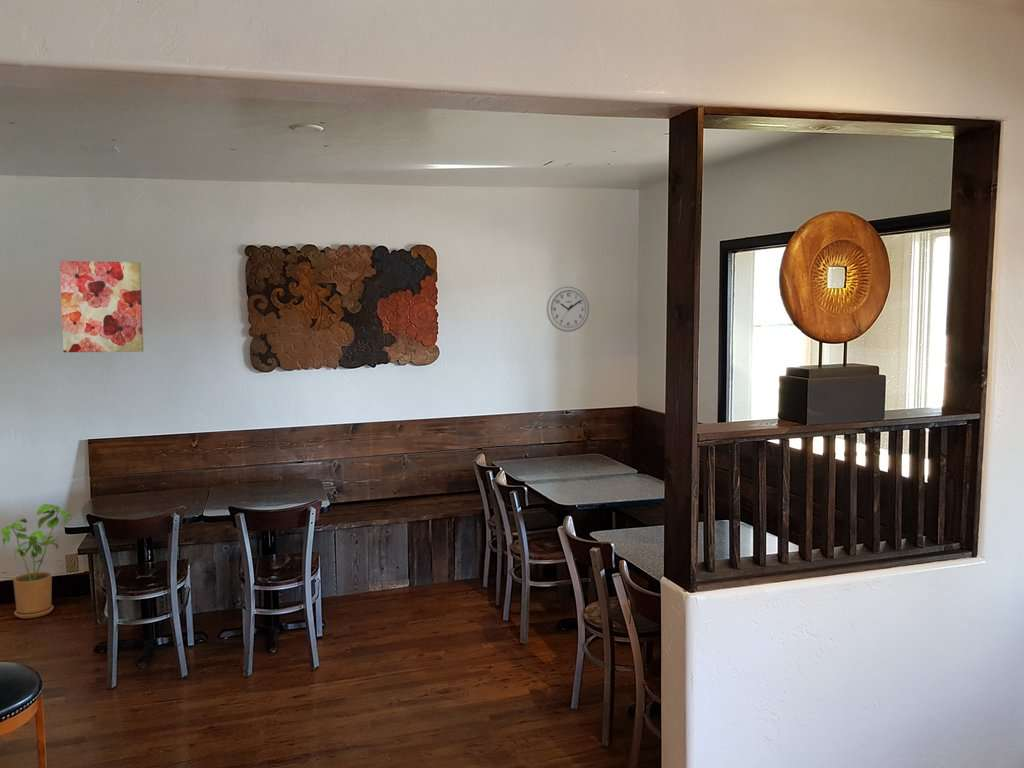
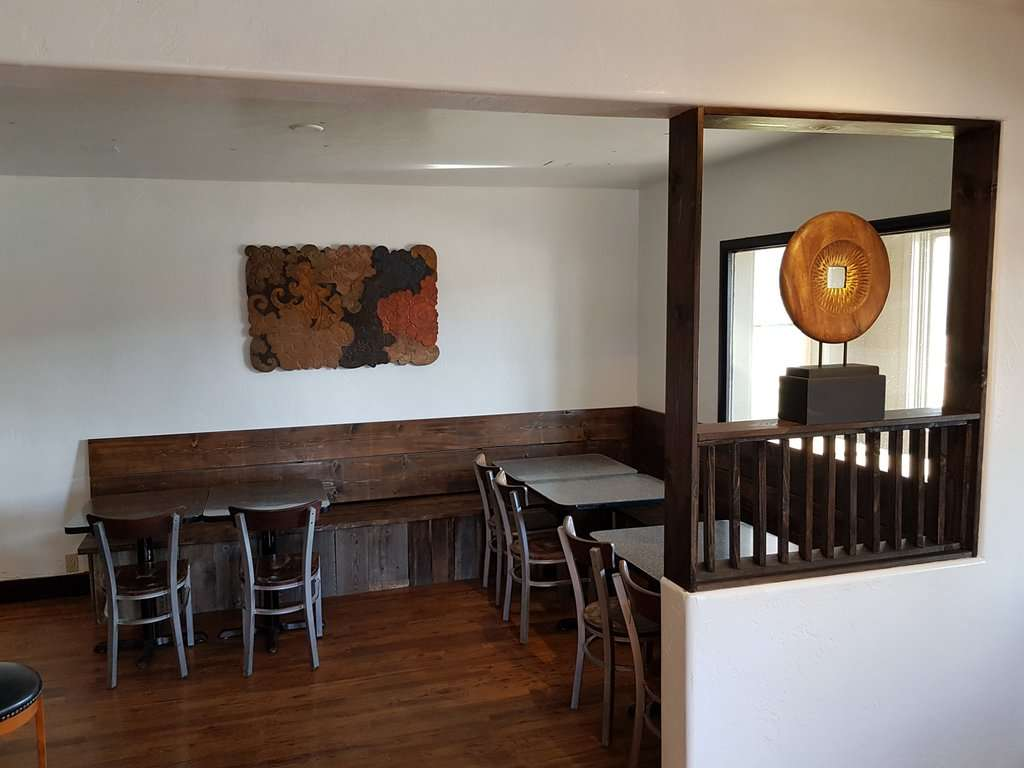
- house plant [0,503,74,619]
- wall art [59,260,144,353]
- wall clock [546,285,590,333]
